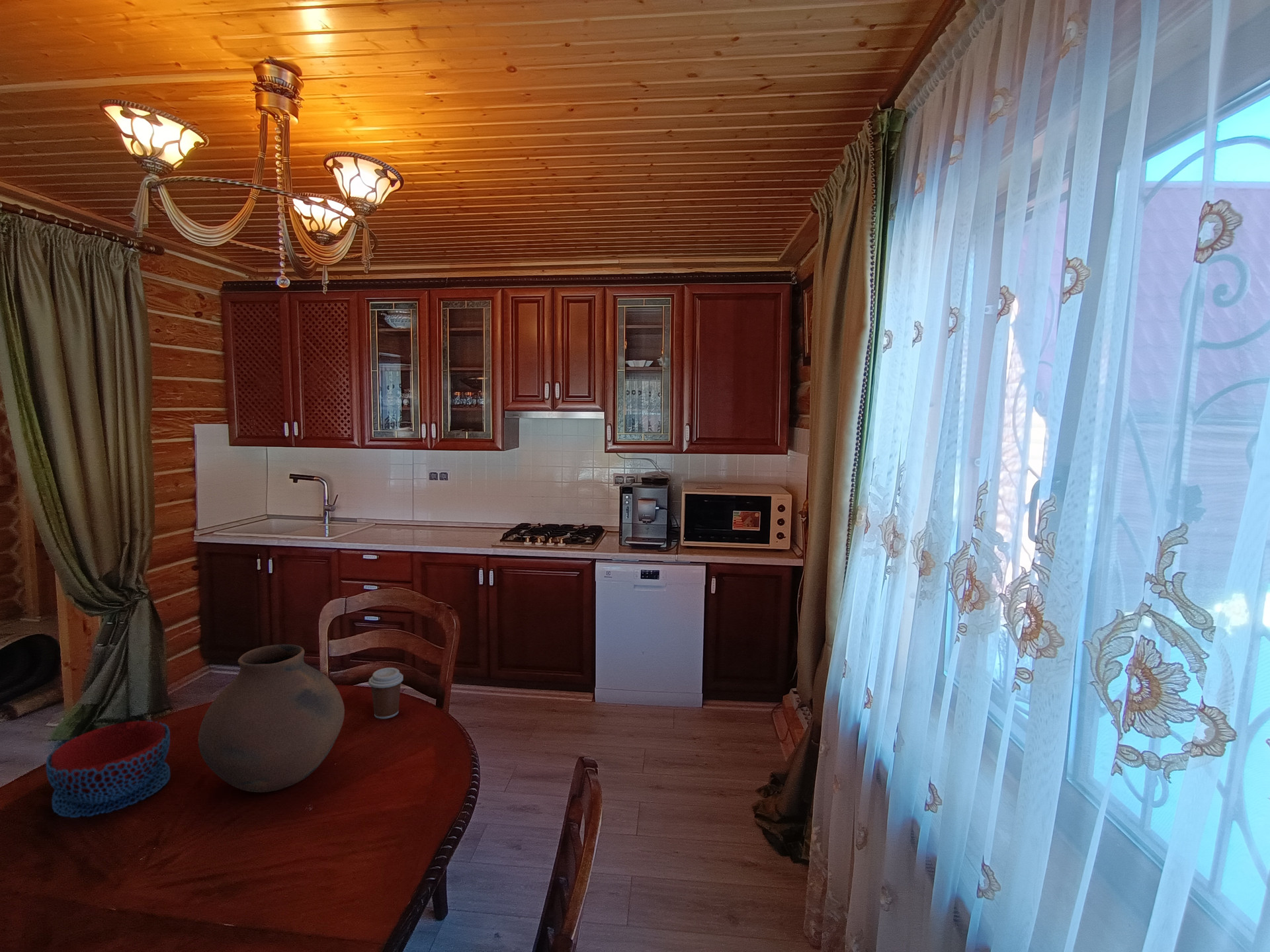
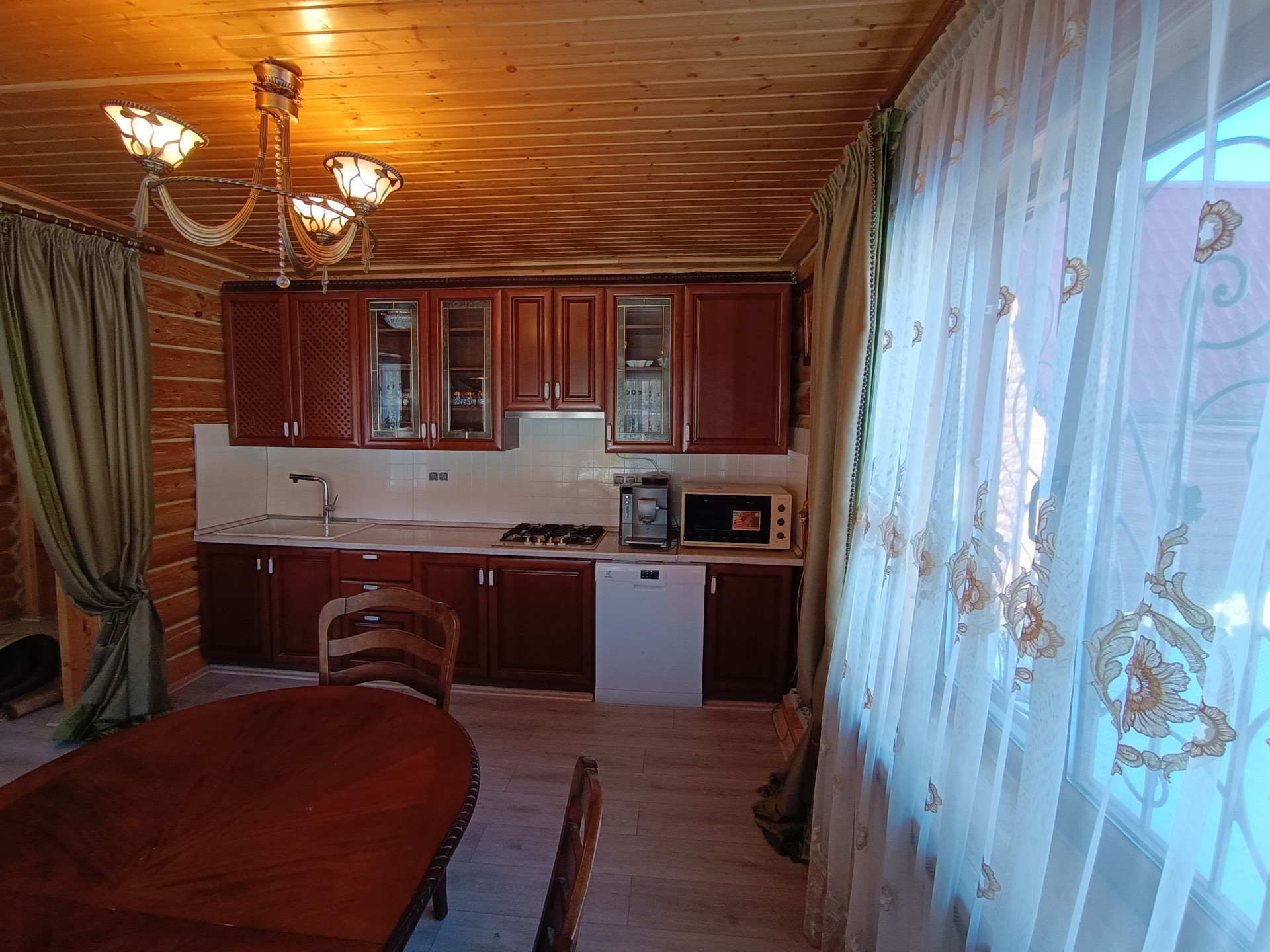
- bowl [46,719,171,818]
- vase [198,644,345,793]
- coffee cup [368,667,404,719]
